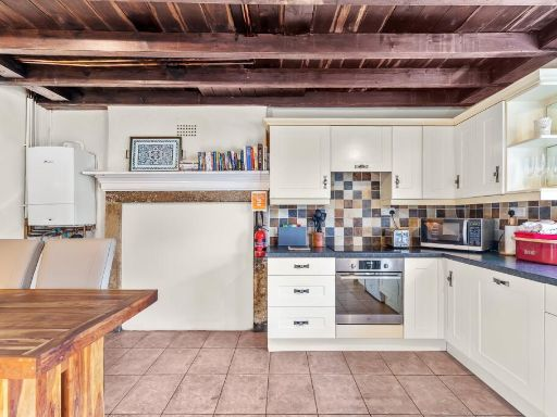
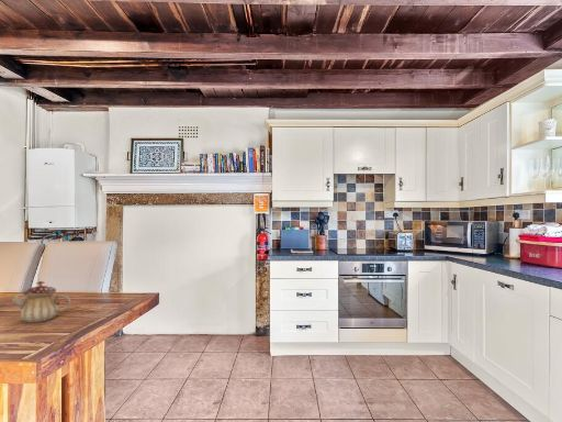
+ teapot [11,280,72,324]
